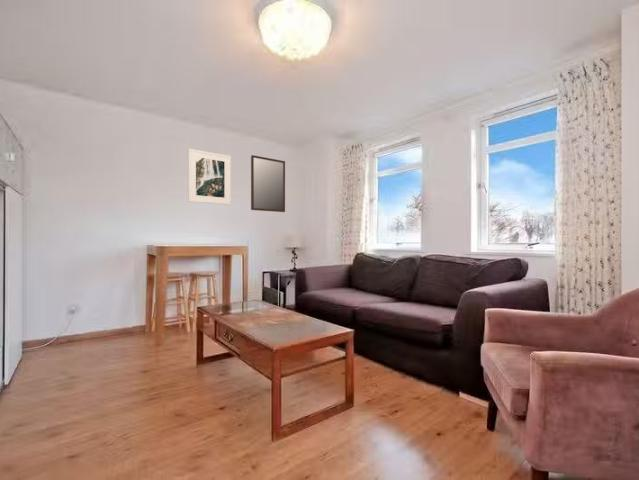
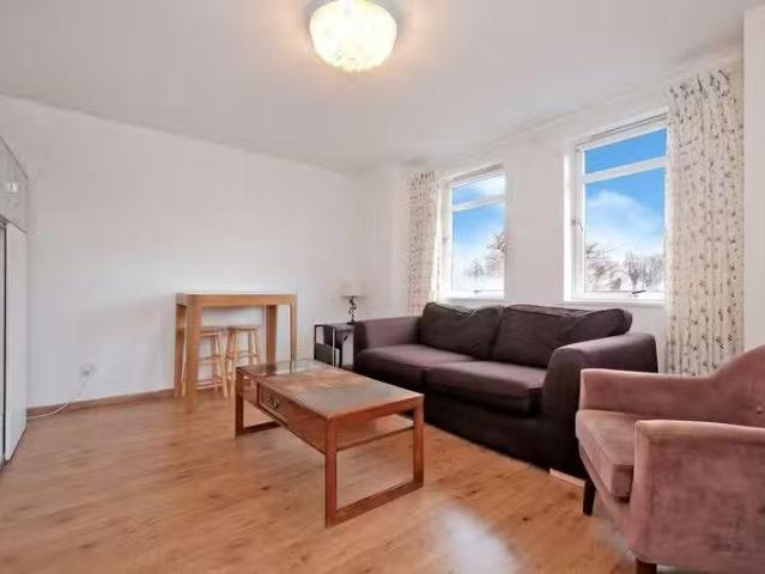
- home mirror [250,154,286,213]
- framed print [187,148,232,206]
